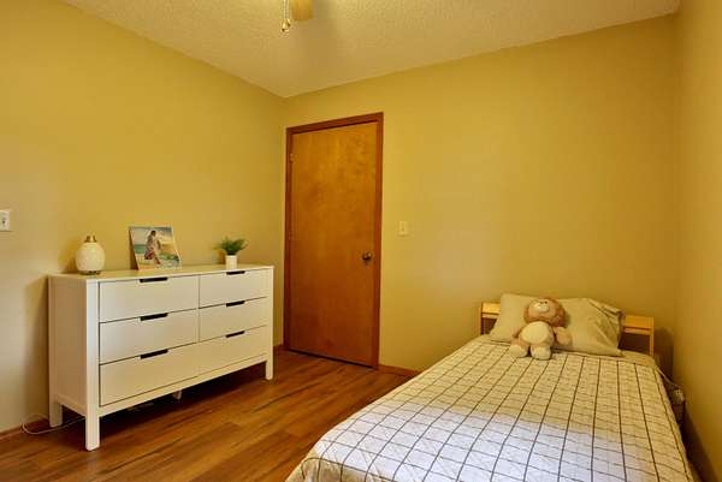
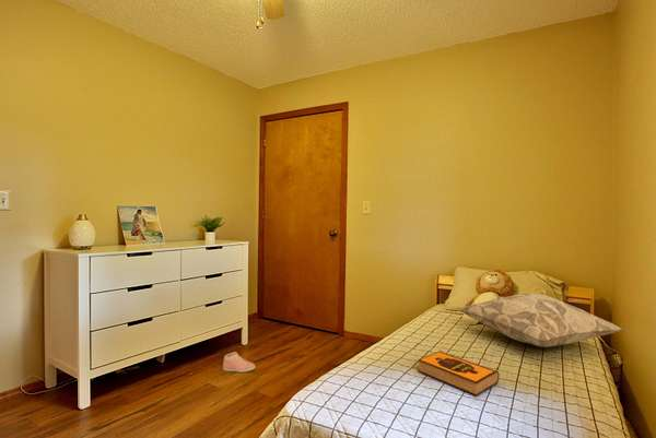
+ decorative pillow [459,293,624,348]
+ sneaker [222,351,256,374]
+ hardback book [417,350,501,396]
